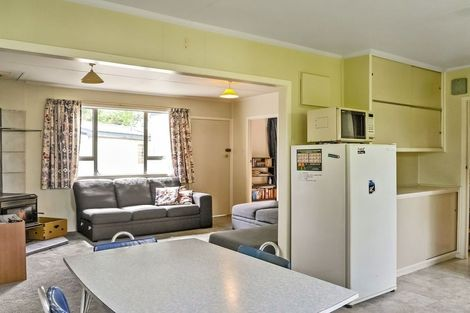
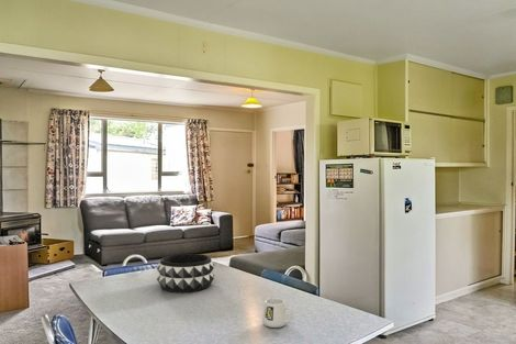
+ mug [261,297,294,329]
+ decorative bowl [156,253,215,293]
